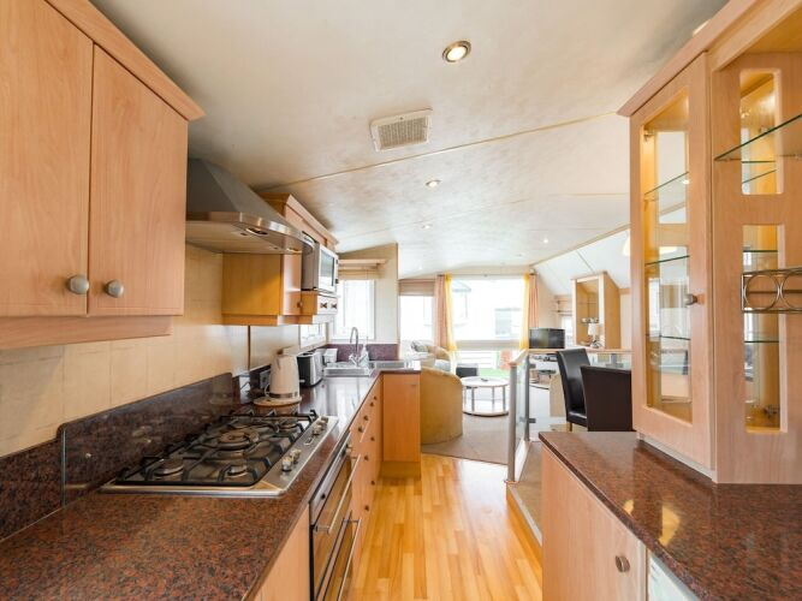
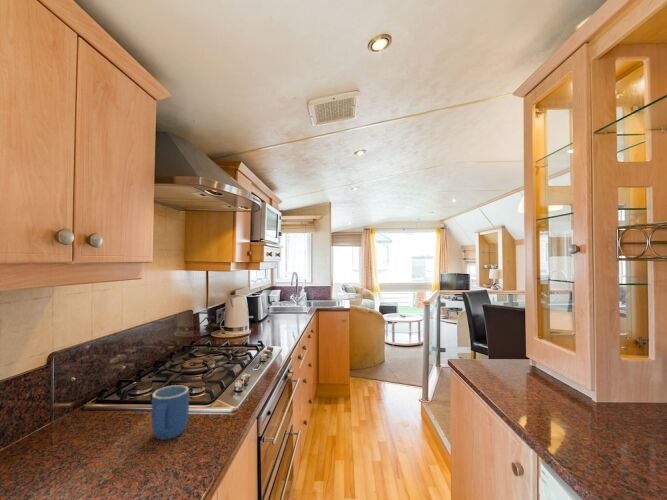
+ mug [151,384,190,441]
